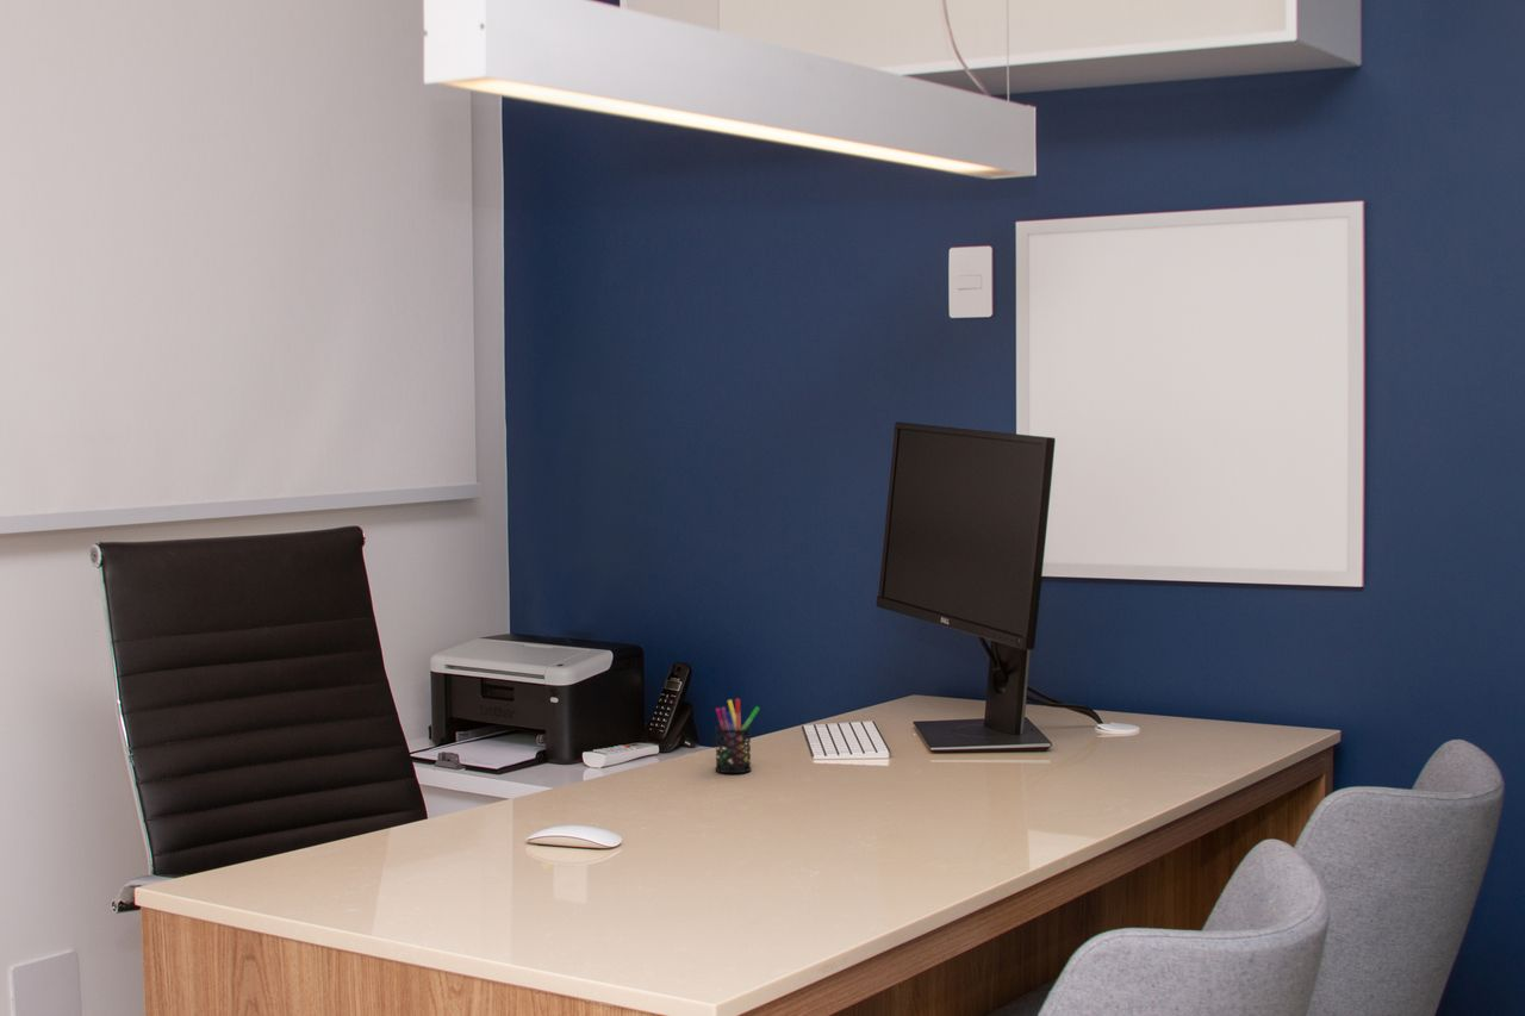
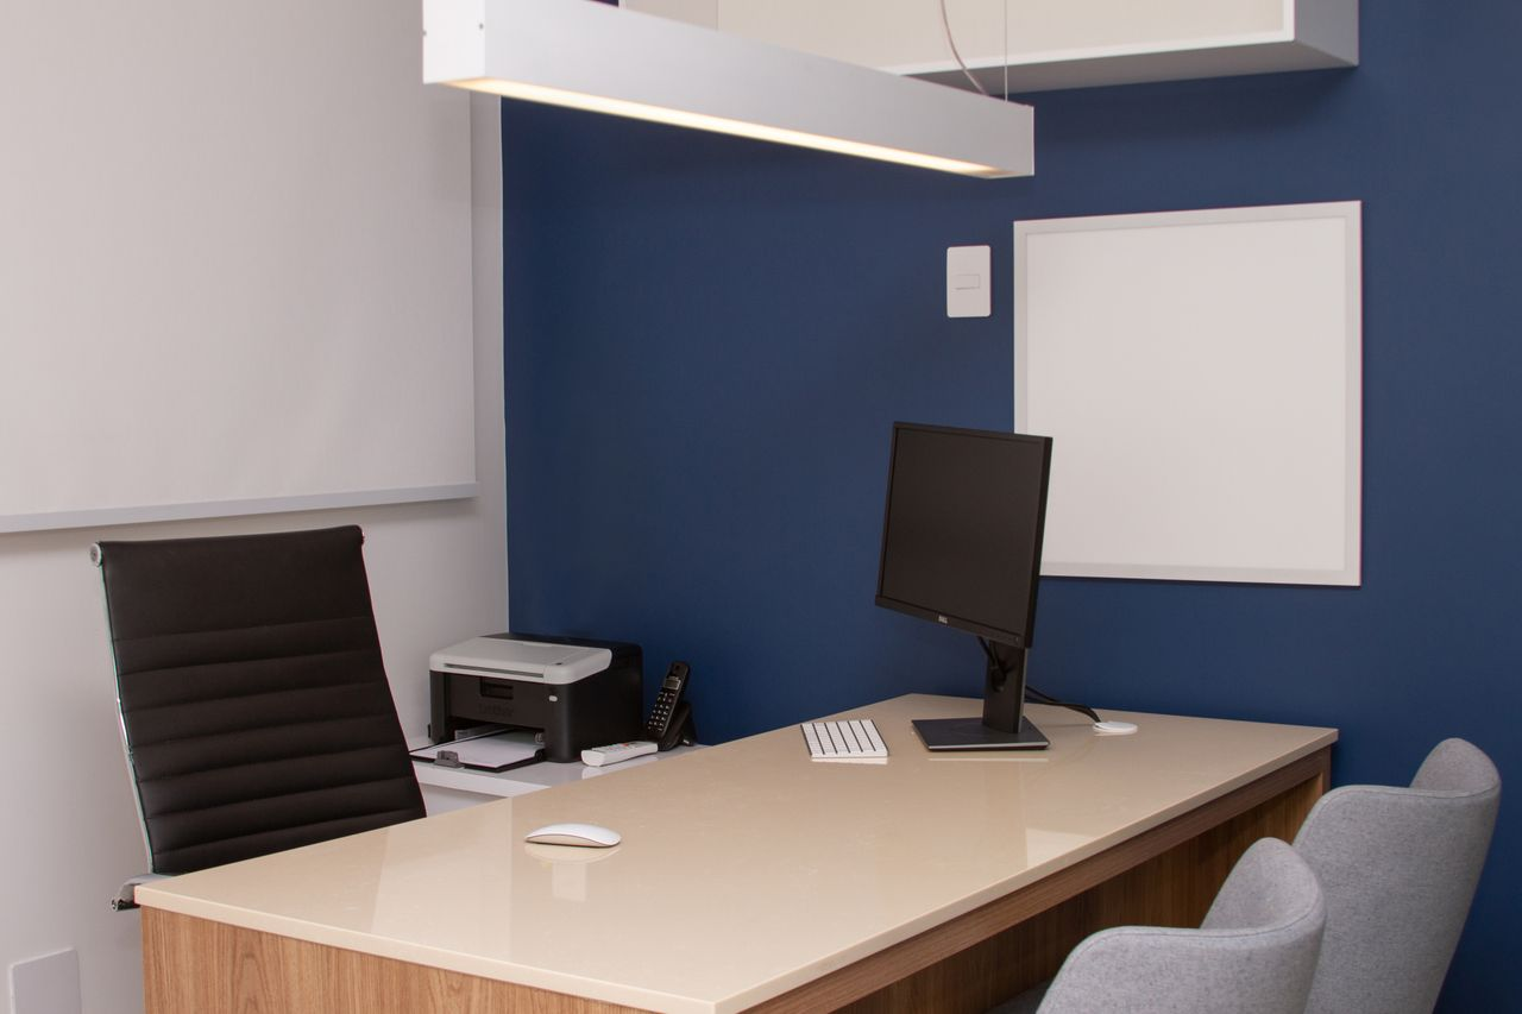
- pen holder [714,698,761,774]
